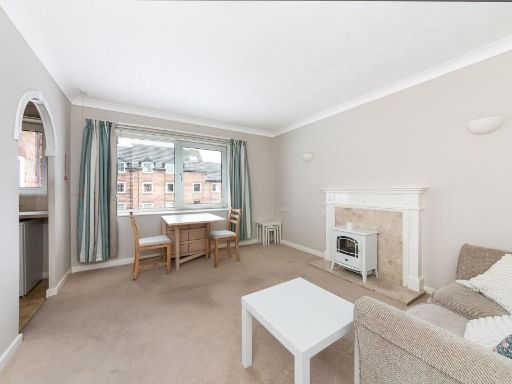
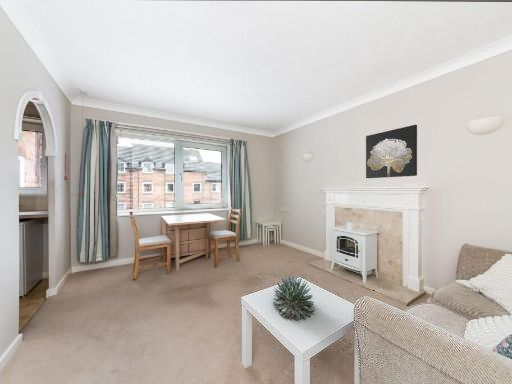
+ wall art [365,124,418,179]
+ succulent plant [271,275,316,321]
